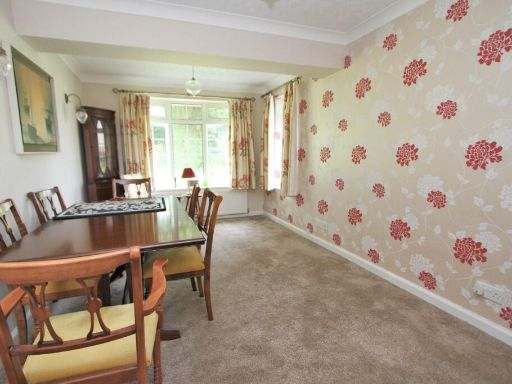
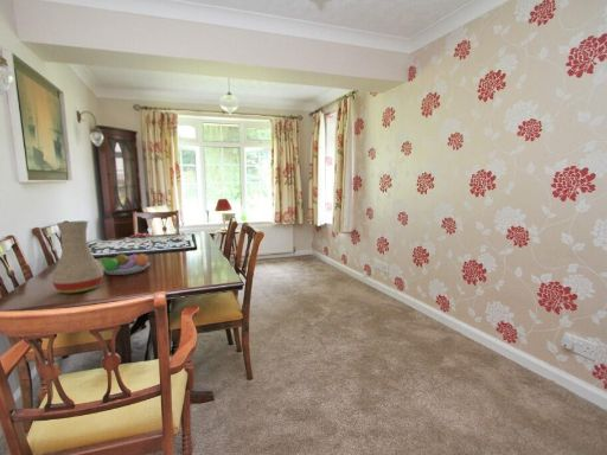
+ vase [51,219,104,294]
+ fruit bowl [96,250,151,276]
